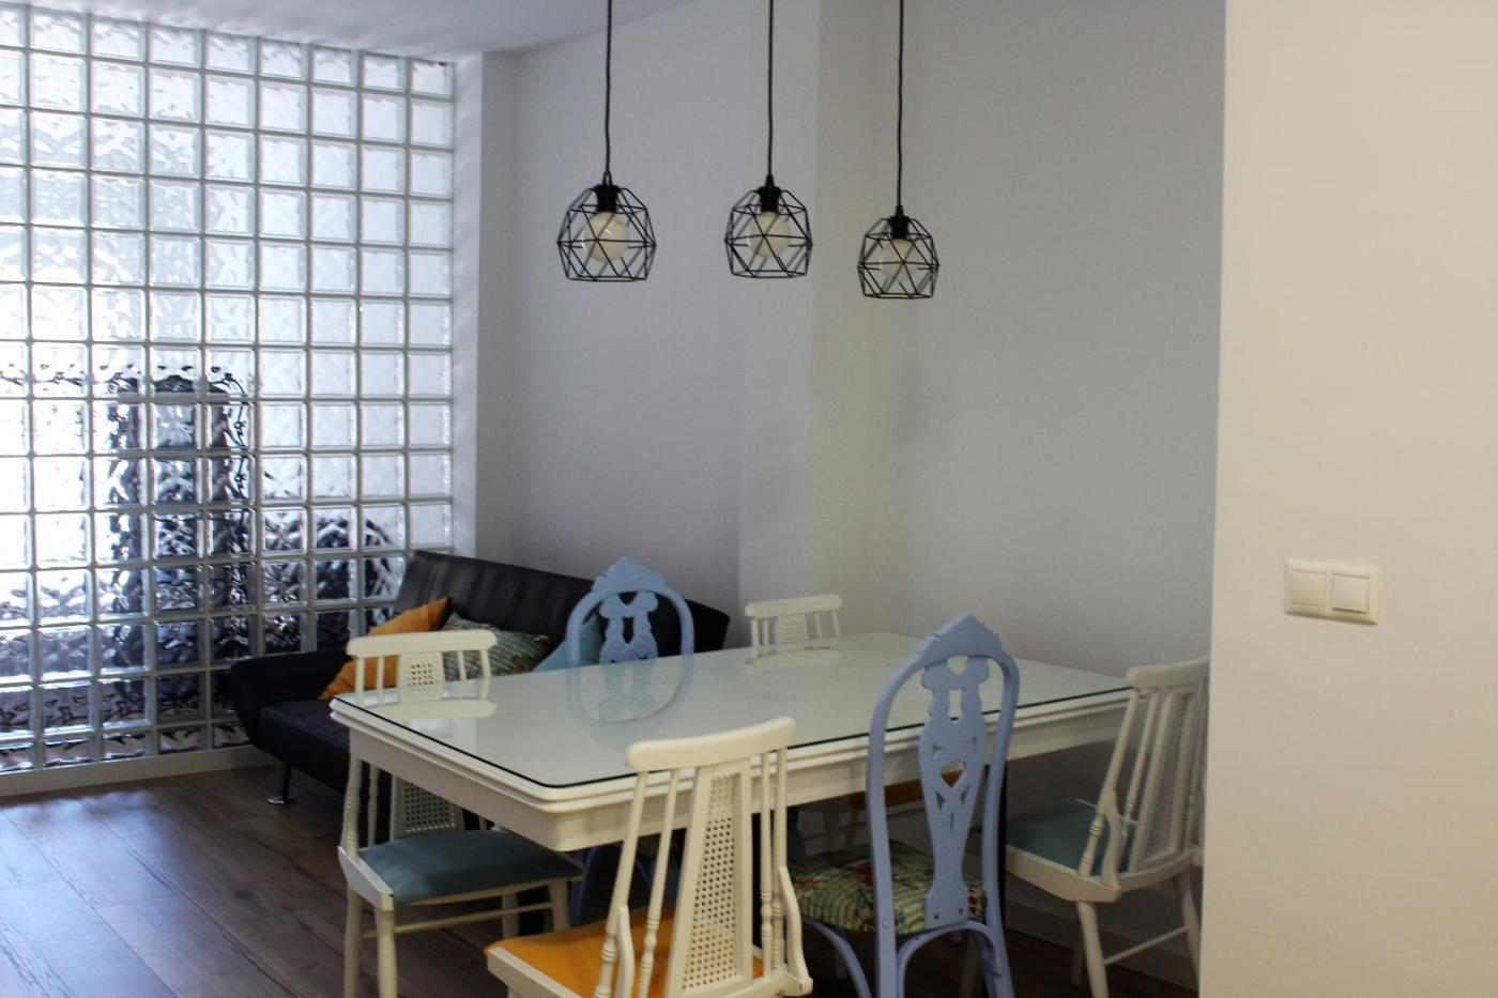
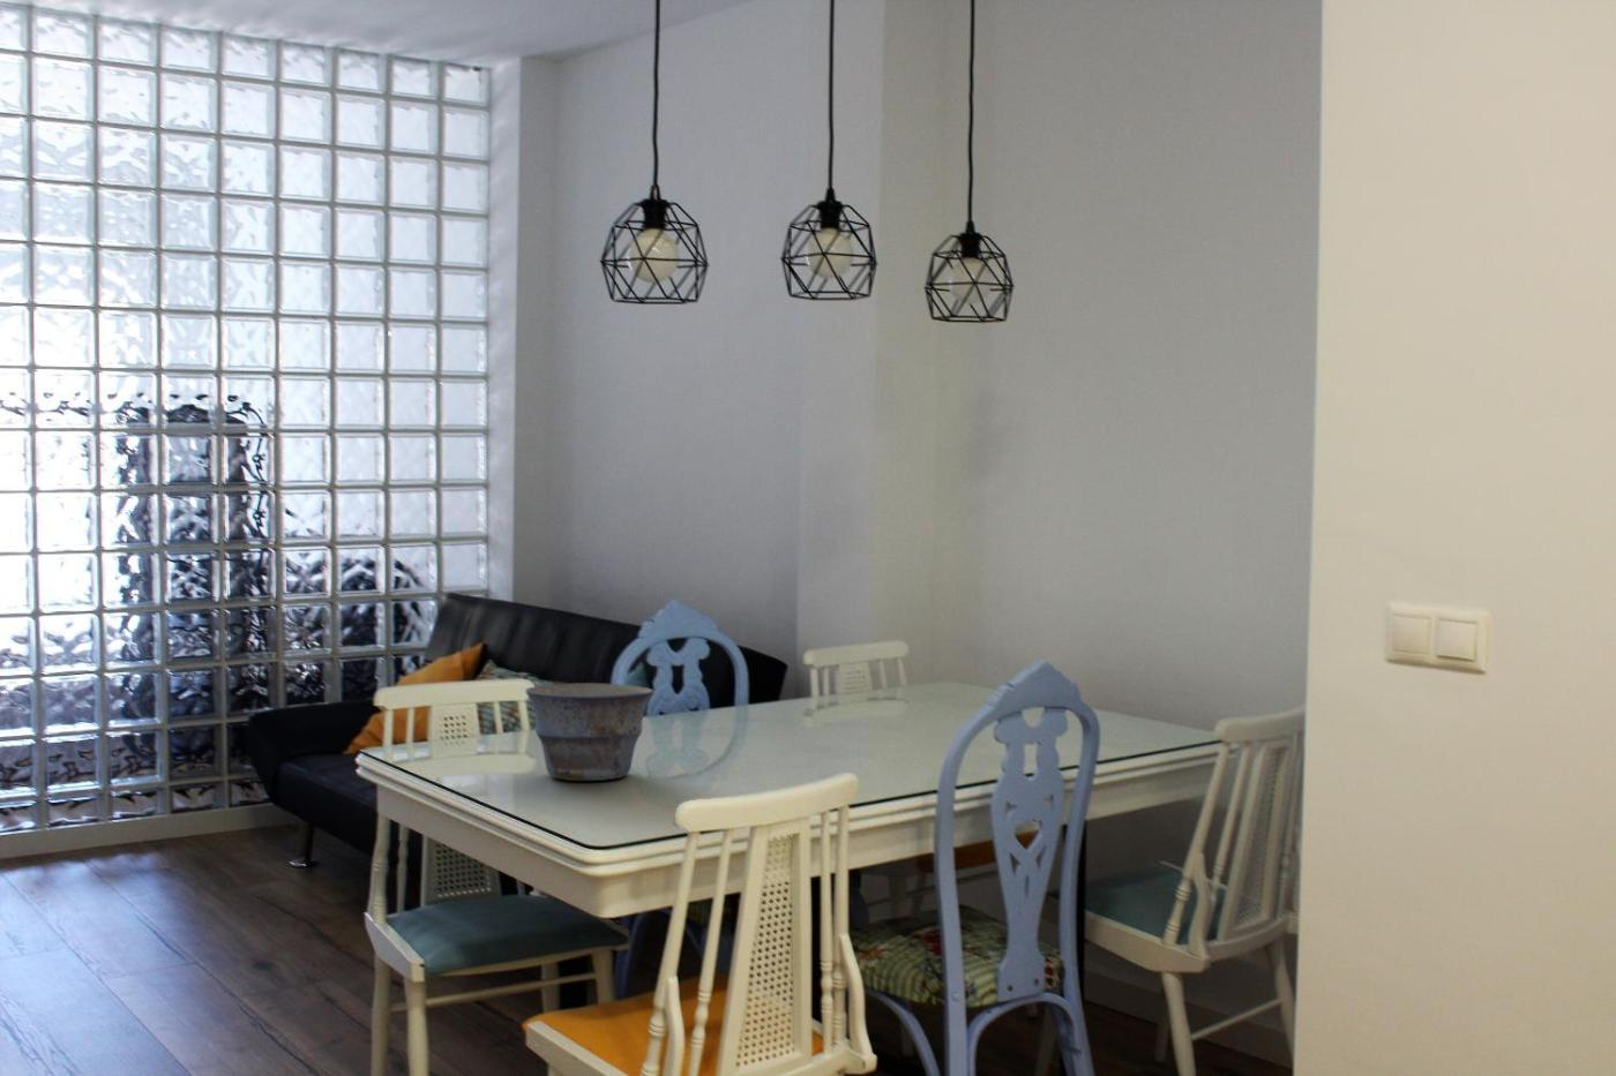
+ bowl [524,682,656,782]
